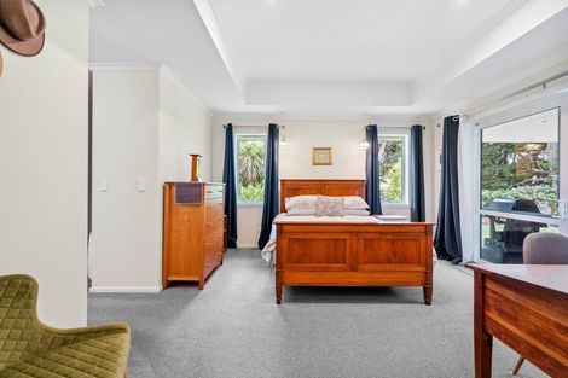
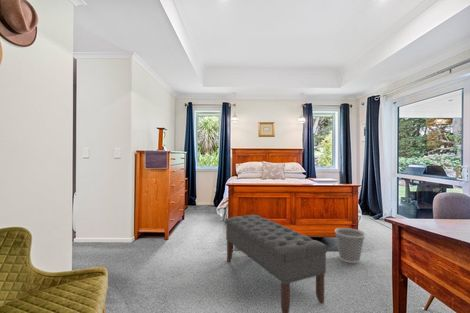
+ wastebasket [334,227,366,264]
+ bench [224,214,329,313]
